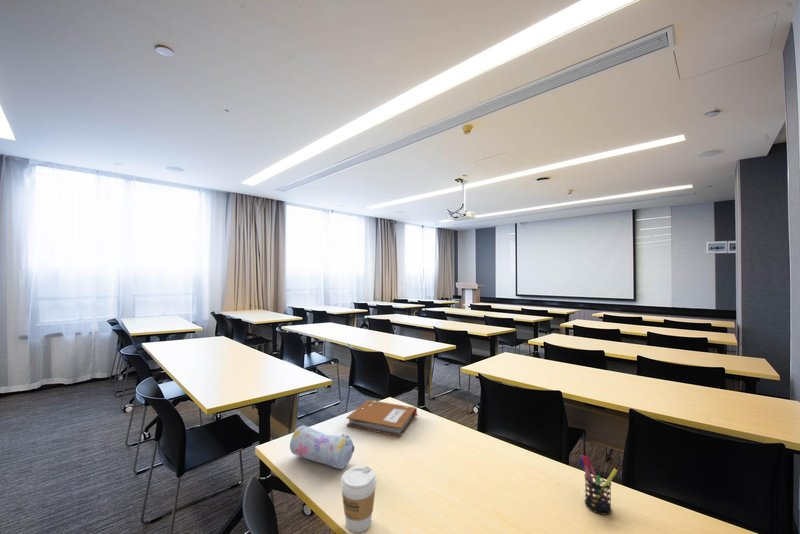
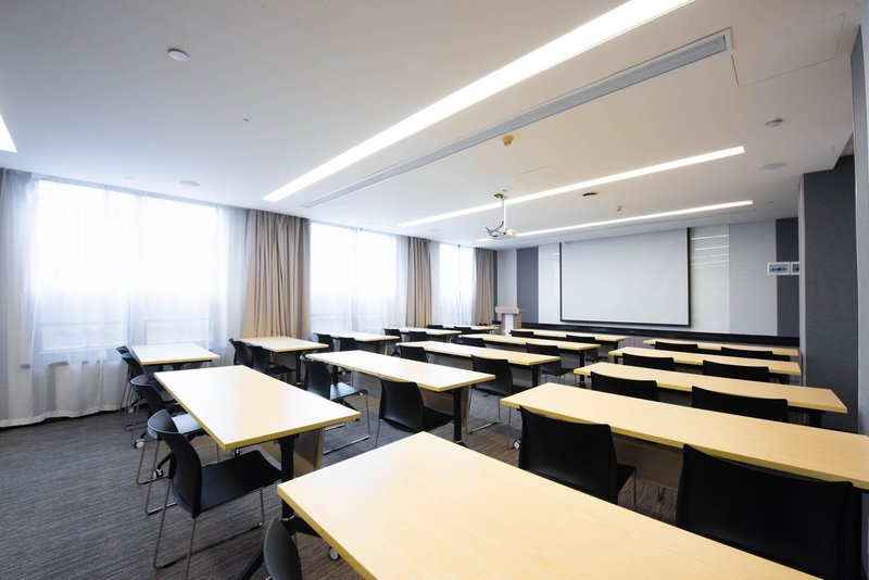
- pen holder [578,454,618,516]
- coffee cup [340,464,377,533]
- notebook [345,399,419,438]
- pencil case [289,424,355,470]
